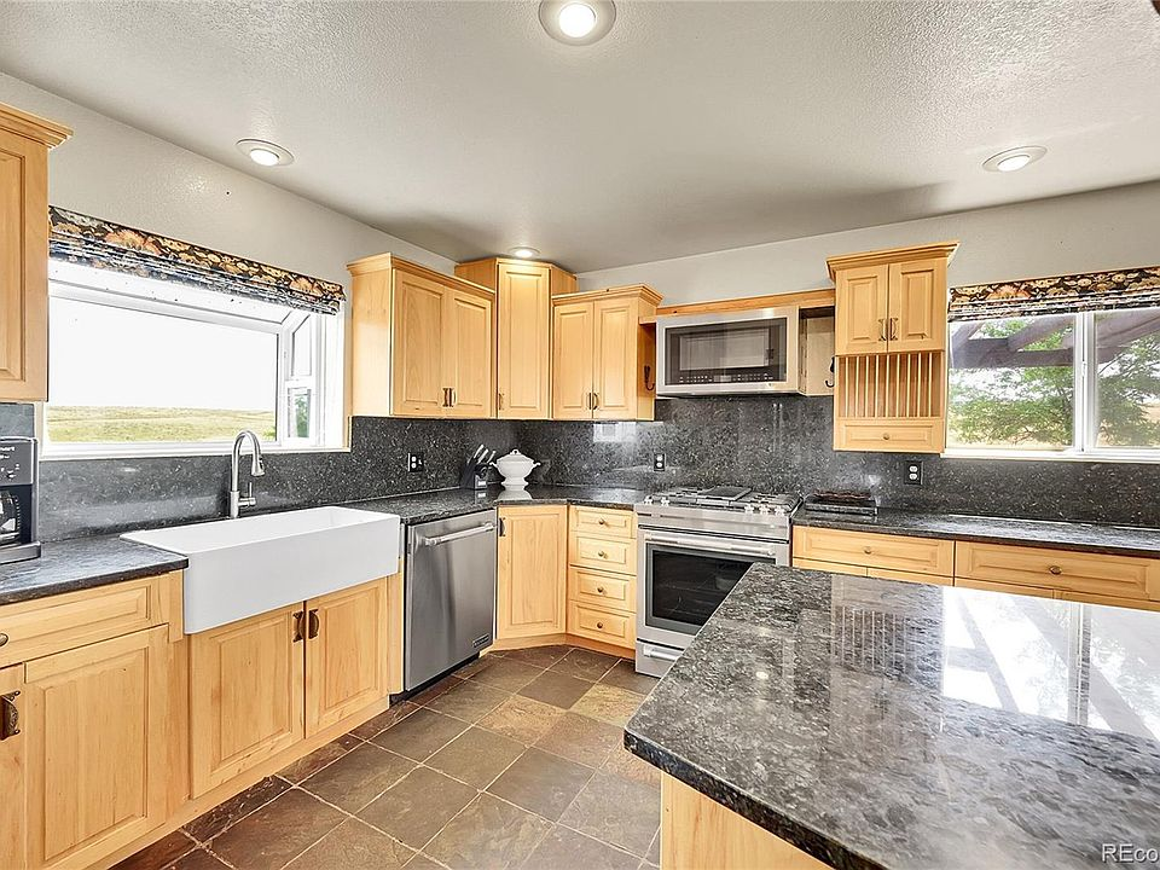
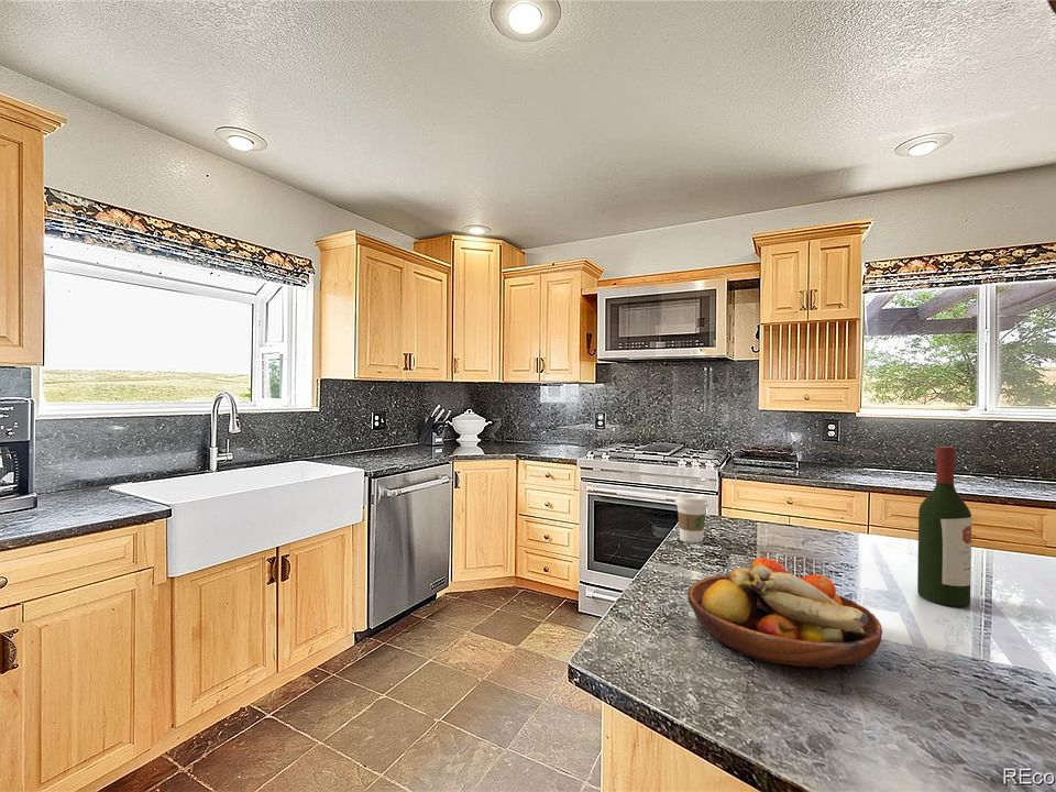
+ coffee cup [674,493,710,543]
+ fruit bowl [686,557,883,670]
+ wine bottle [916,446,972,607]
